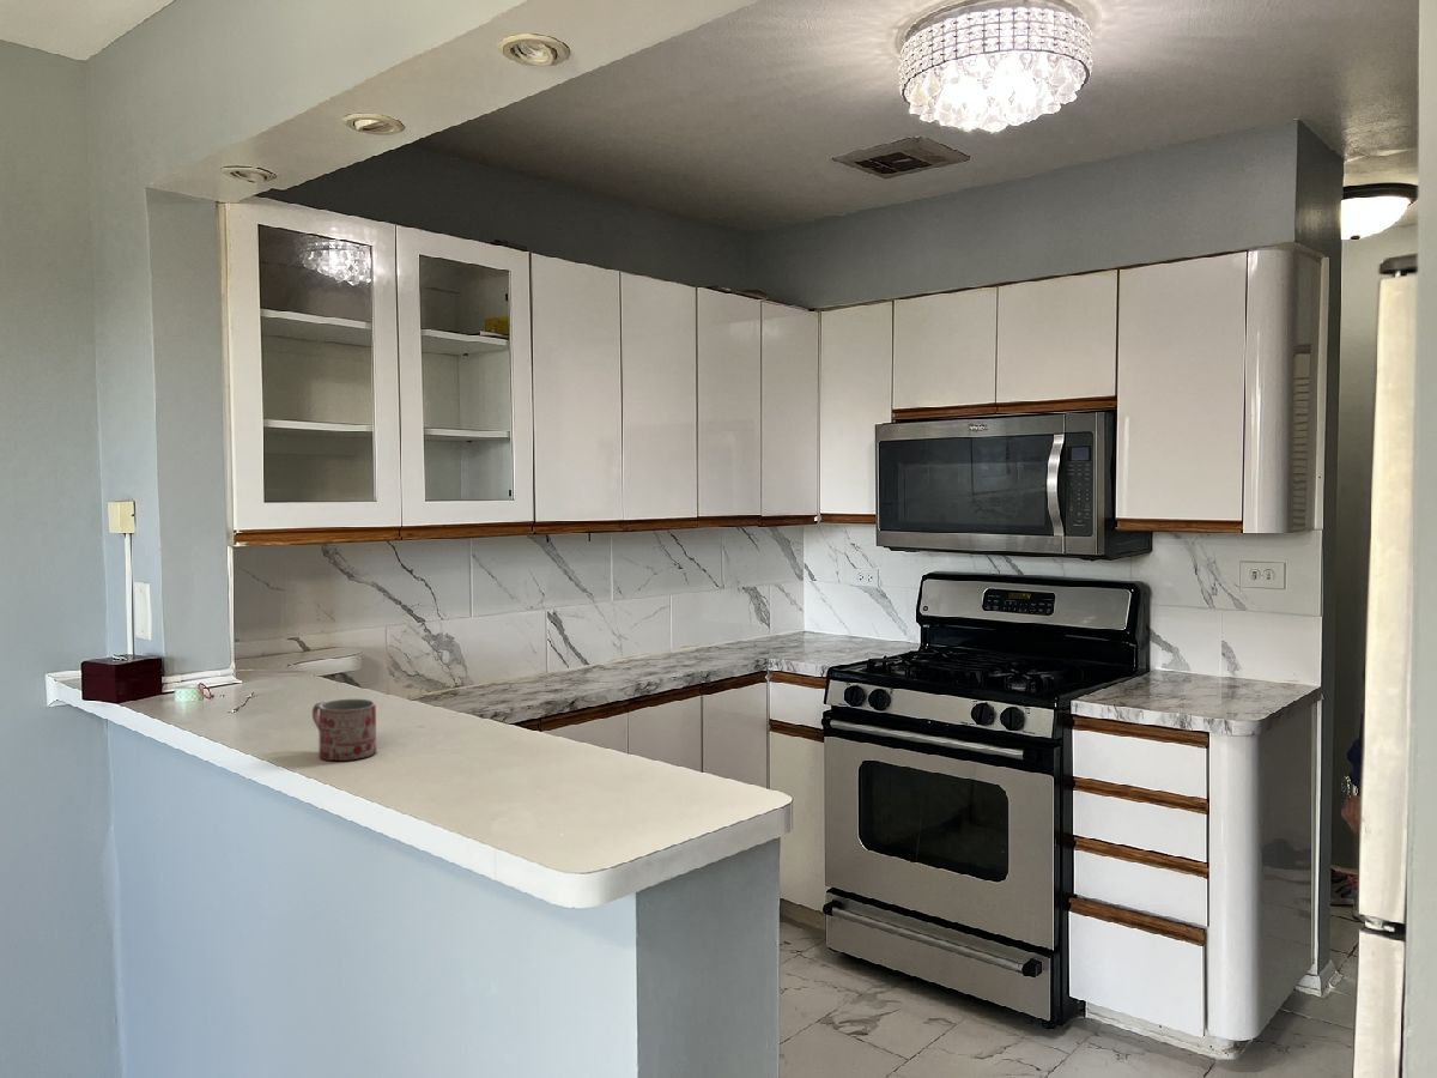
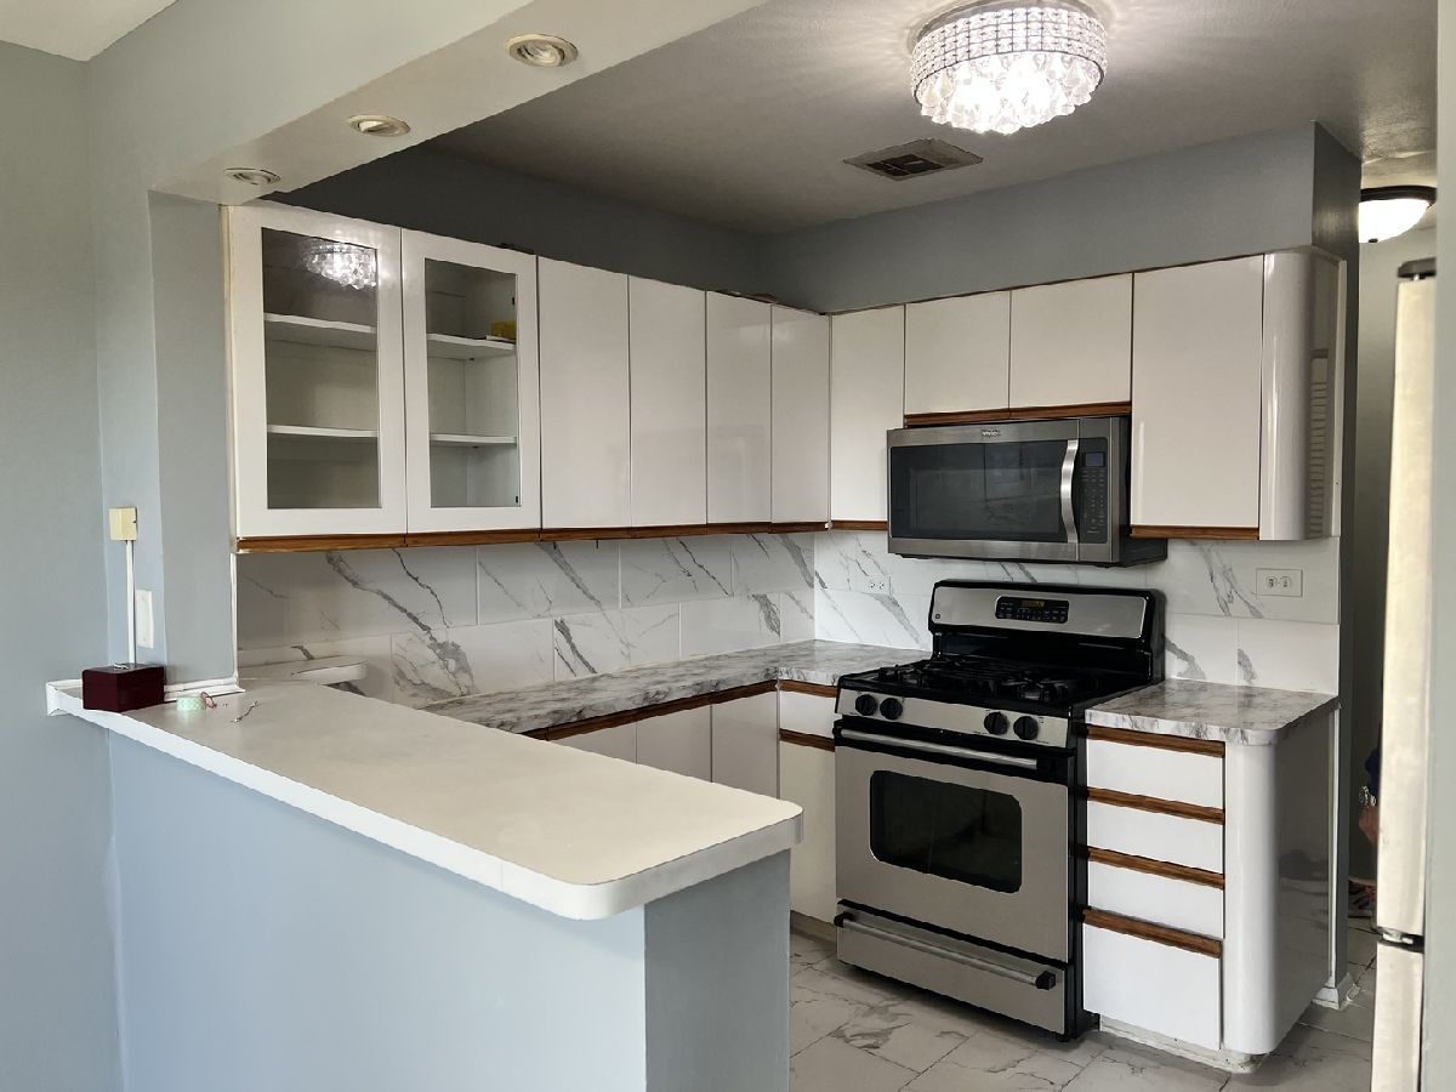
- mug [311,698,377,762]
